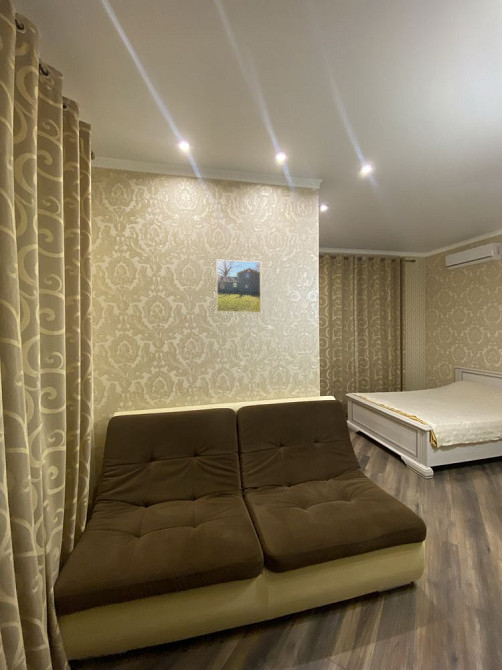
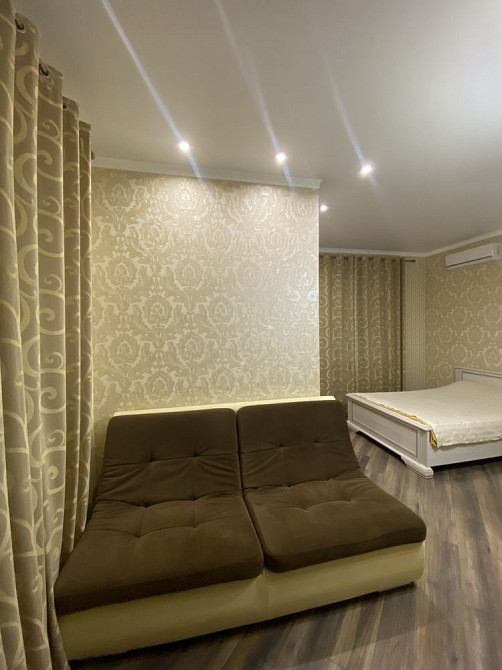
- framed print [215,258,262,314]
